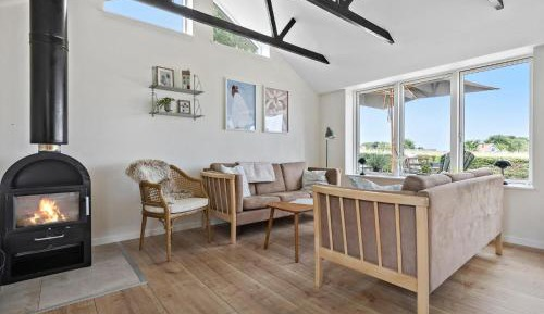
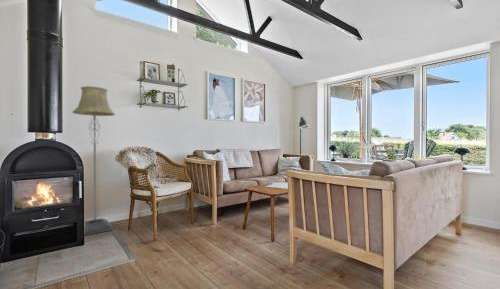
+ floor lamp [71,85,116,236]
